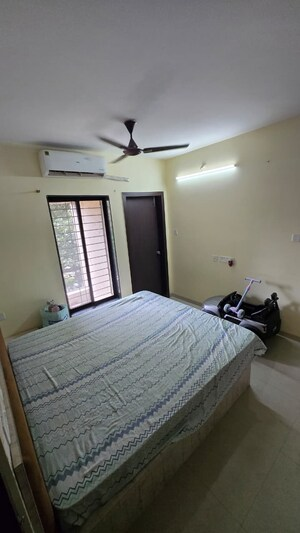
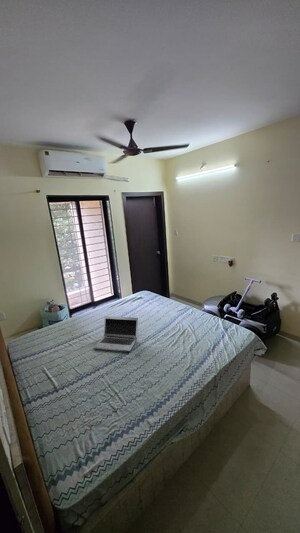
+ laptop [92,315,139,353]
